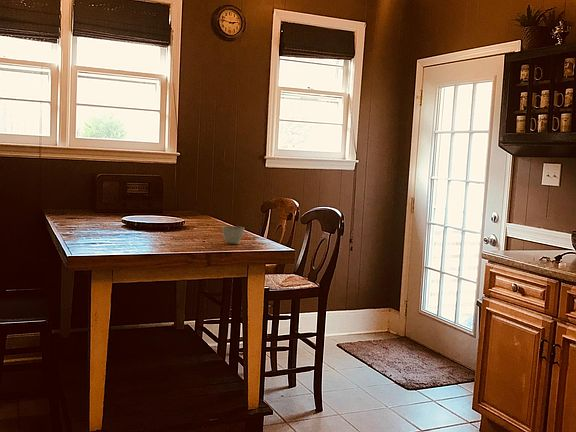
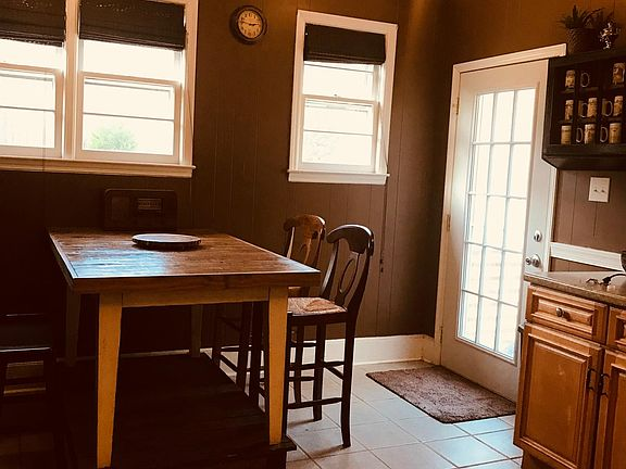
- flower pot [221,225,245,245]
